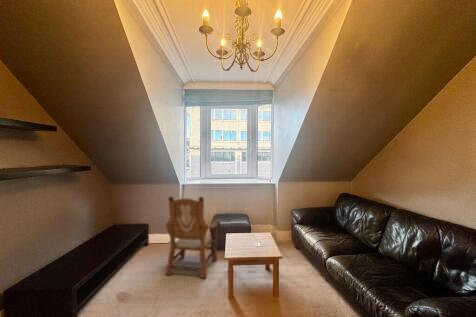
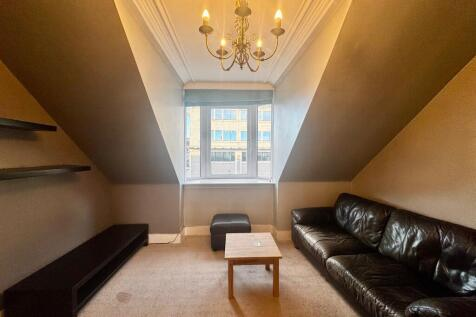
- armchair [165,195,221,279]
